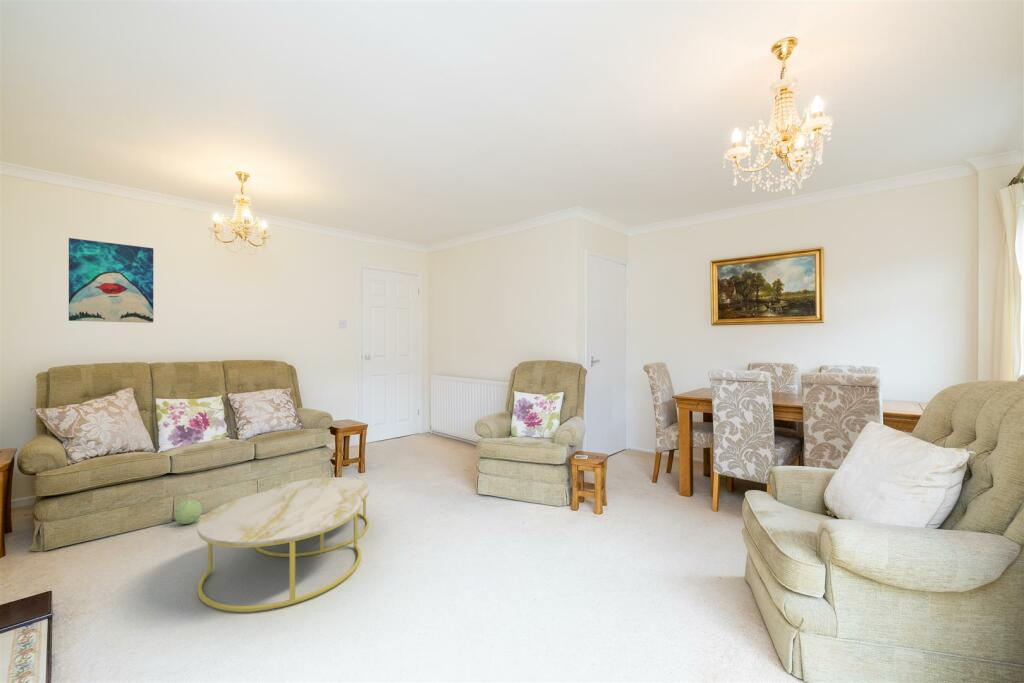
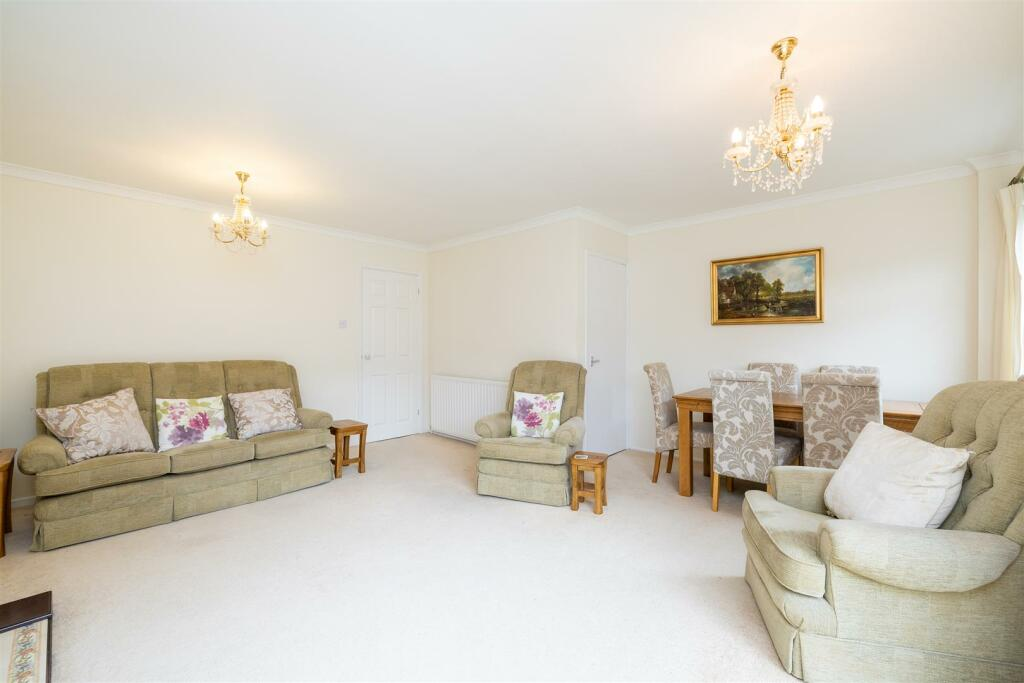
- plush toy [174,499,203,525]
- wall art [68,237,154,324]
- coffee table [196,476,370,612]
